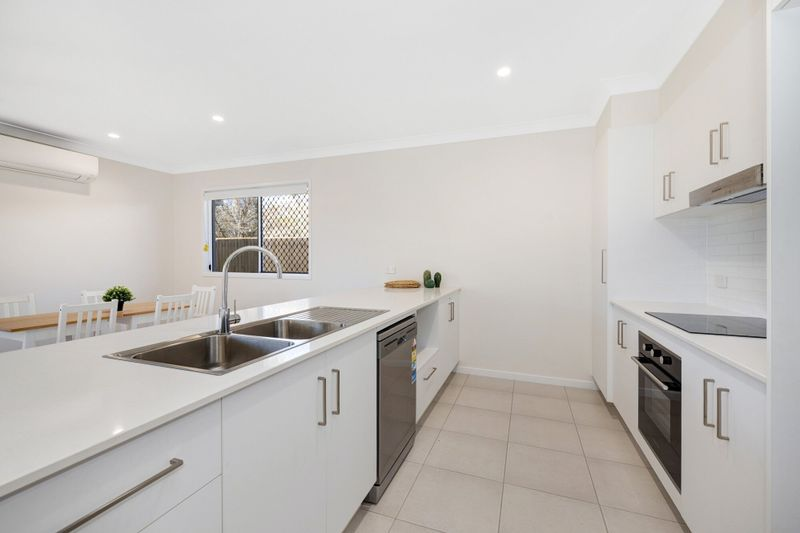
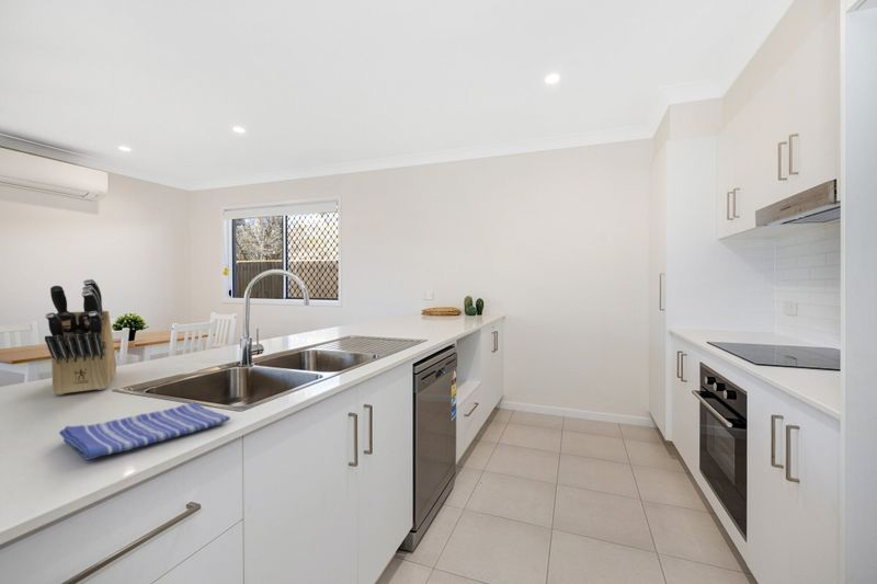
+ knife block [44,278,117,396]
+ dish towel [58,401,231,461]
